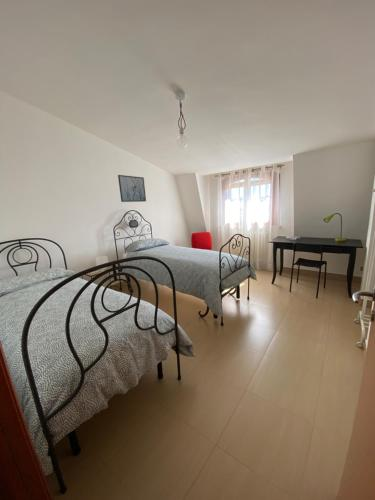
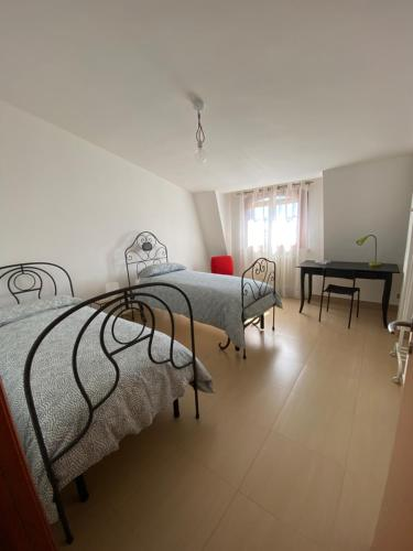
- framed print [117,174,147,203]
